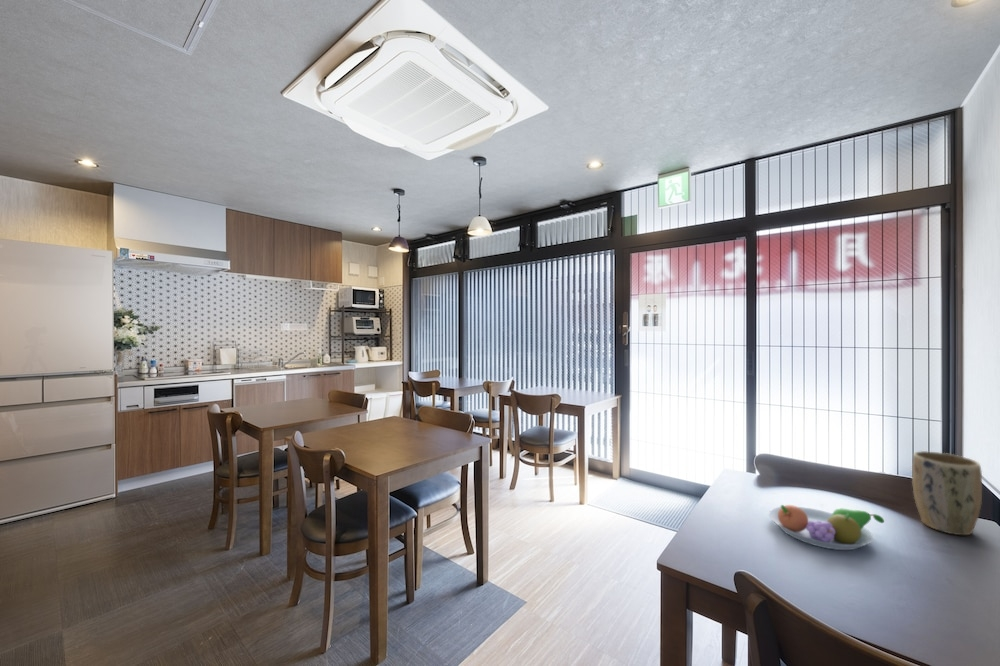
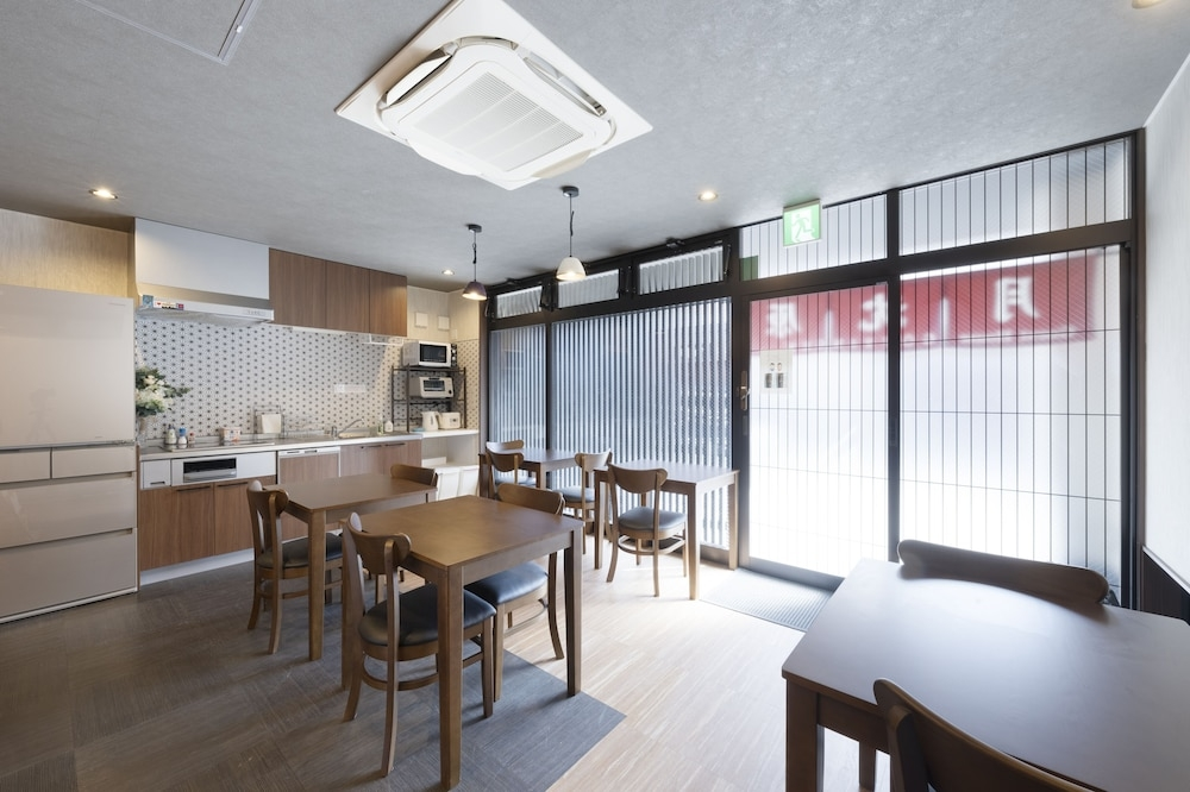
- plant pot [911,450,983,536]
- fruit bowl [768,504,885,551]
